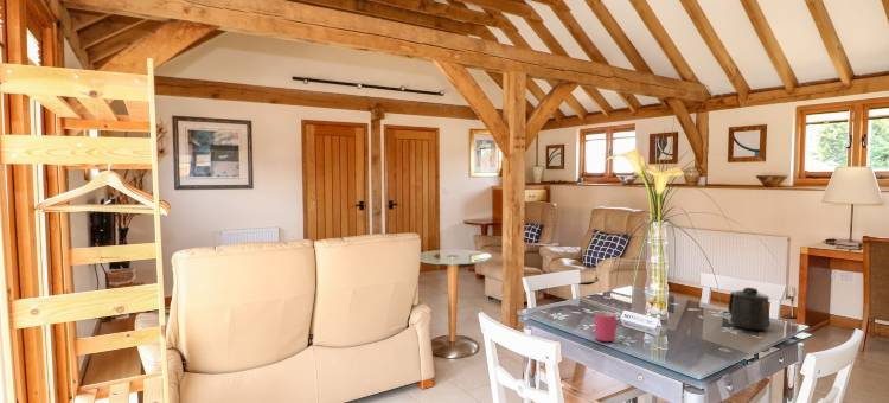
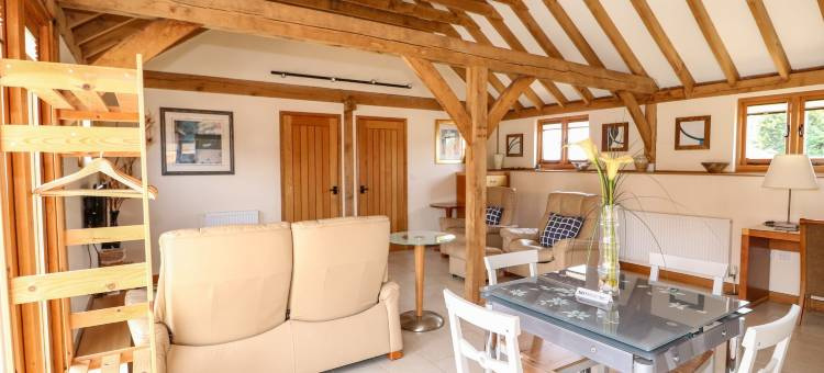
- mug [728,287,772,332]
- mug [594,311,619,343]
